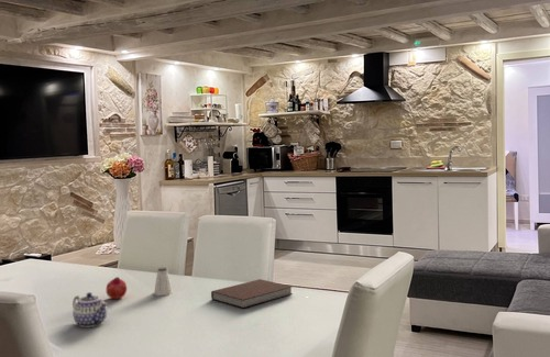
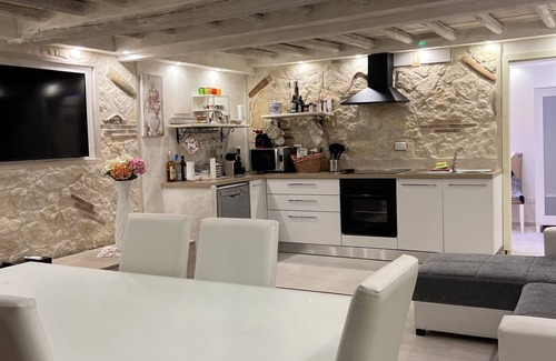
- saltshaker [153,266,174,297]
- notebook [210,278,294,310]
- teapot [72,291,109,328]
- fruit [106,276,128,300]
